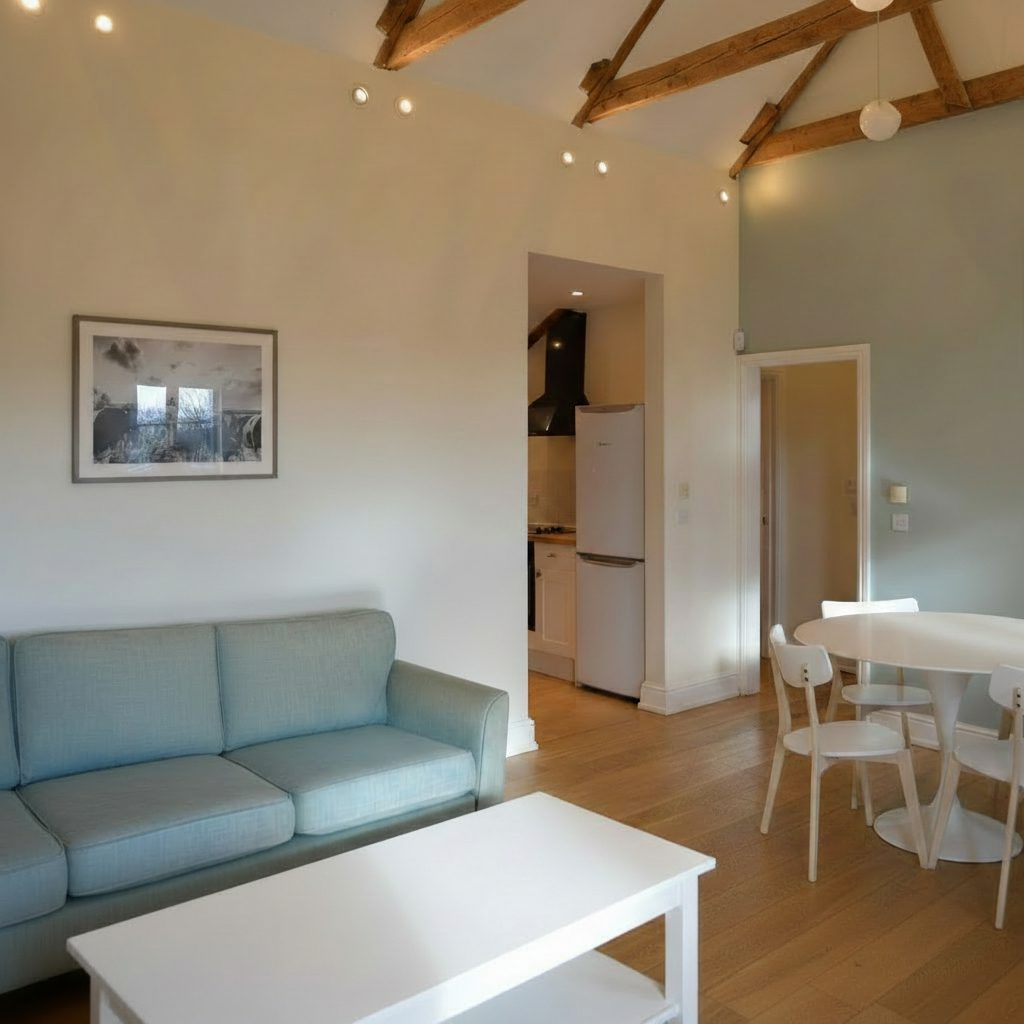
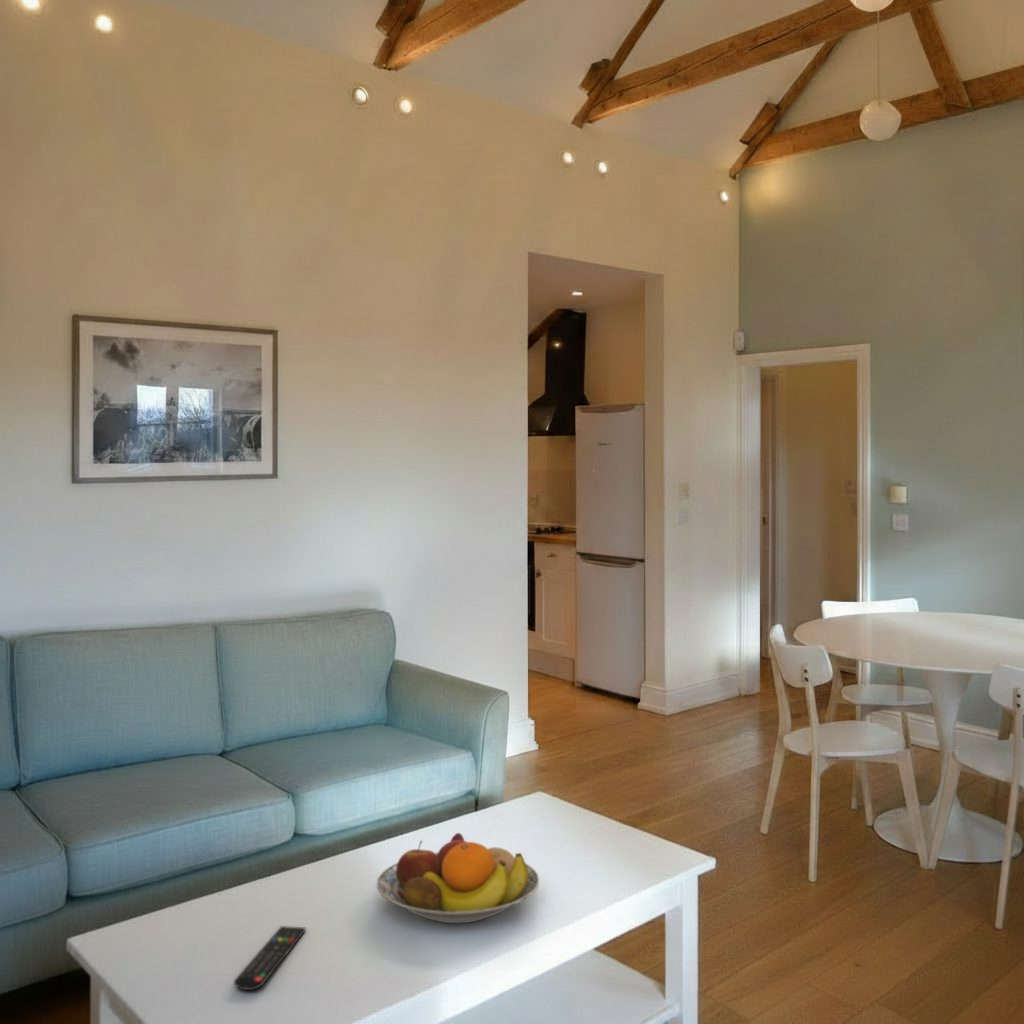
+ remote control [233,925,307,991]
+ fruit bowl [376,832,540,924]
